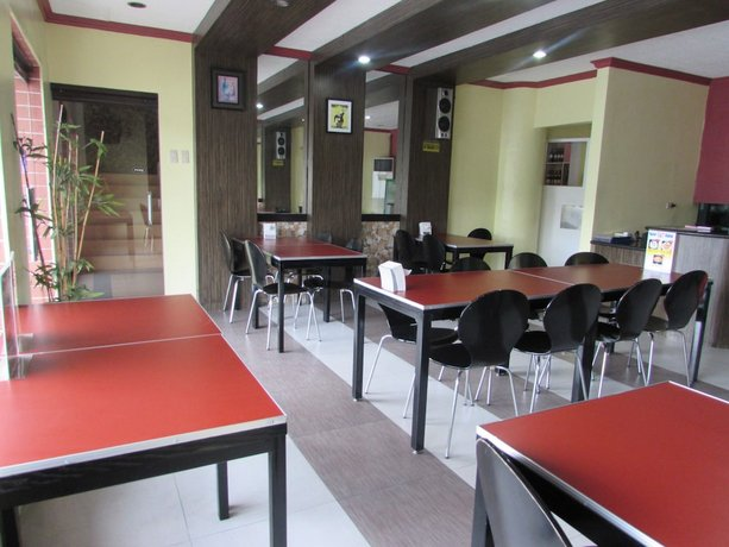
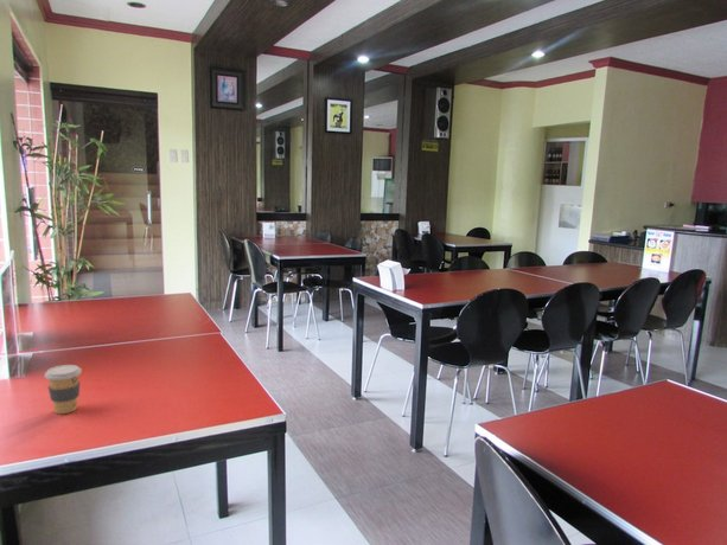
+ coffee cup [44,364,83,415]
